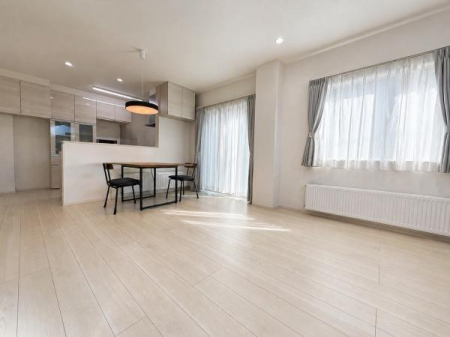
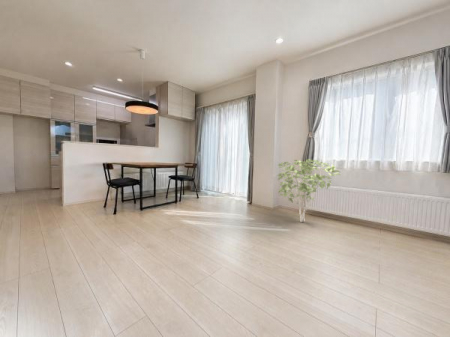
+ shrub [276,158,341,223]
